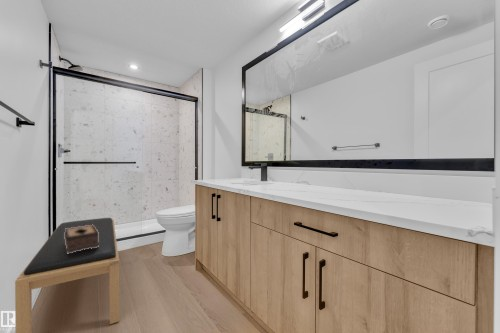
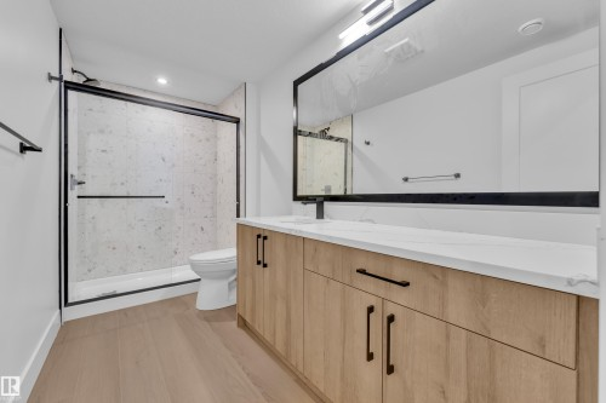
- tissue box [64,224,99,254]
- bench [14,217,120,333]
